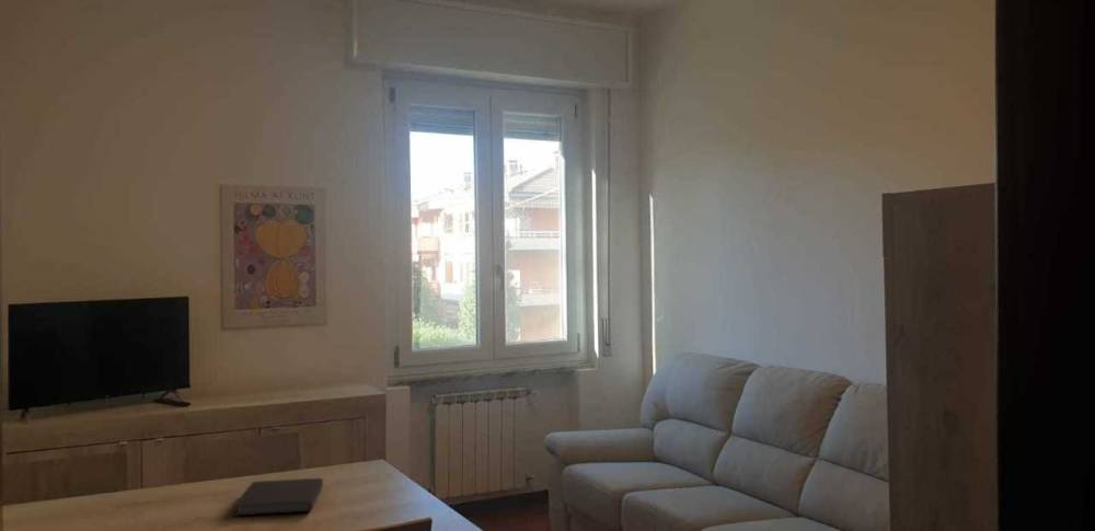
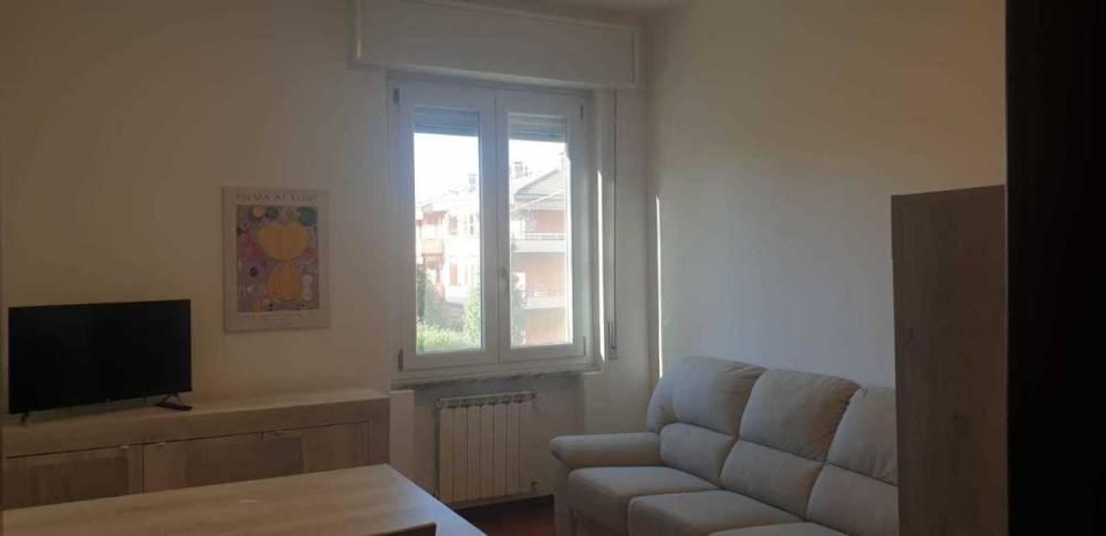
- notebook [232,477,324,518]
